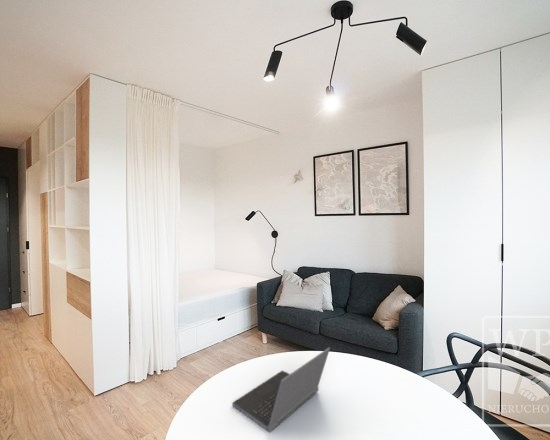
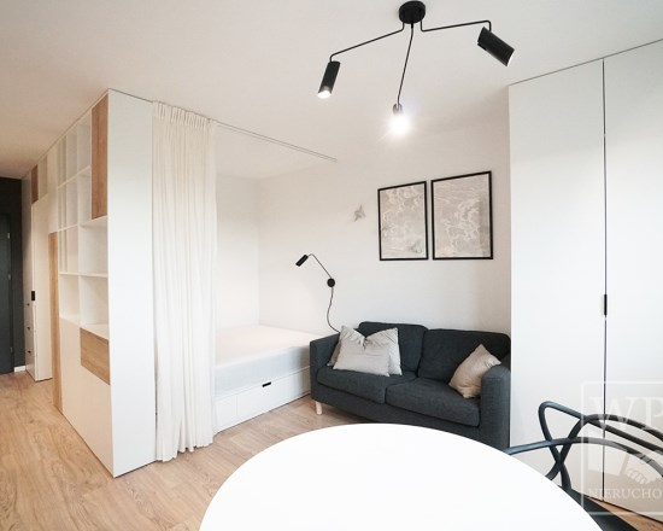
- laptop computer [231,347,331,433]
